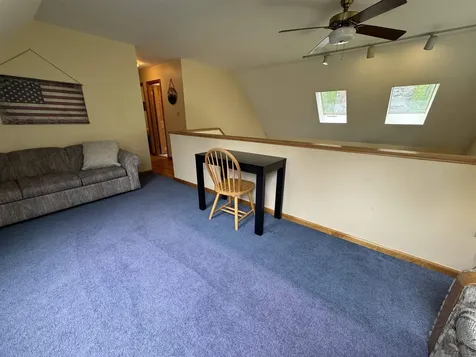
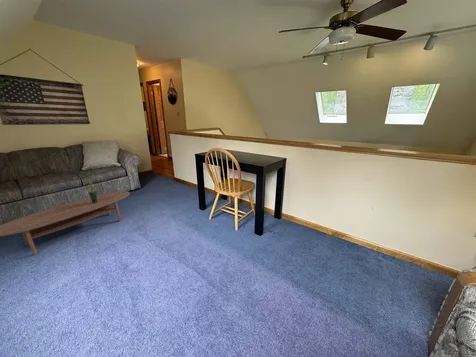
+ coffee table [0,190,131,256]
+ potted plant [82,171,100,203]
